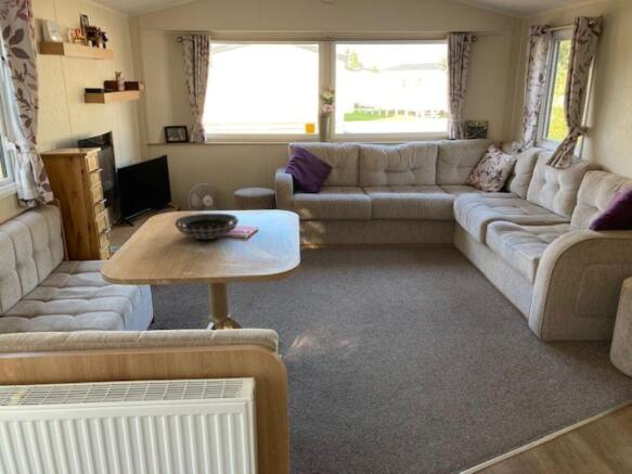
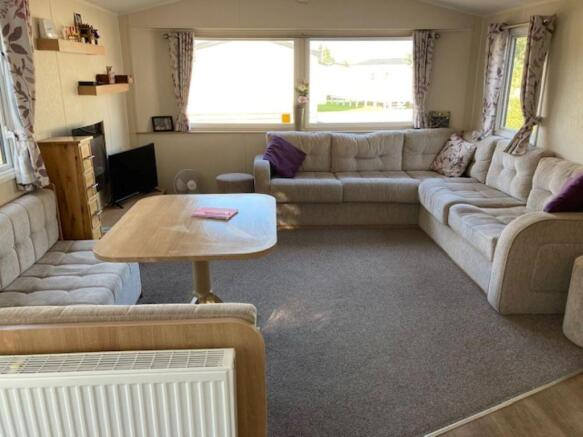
- decorative bowl [173,213,240,240]
